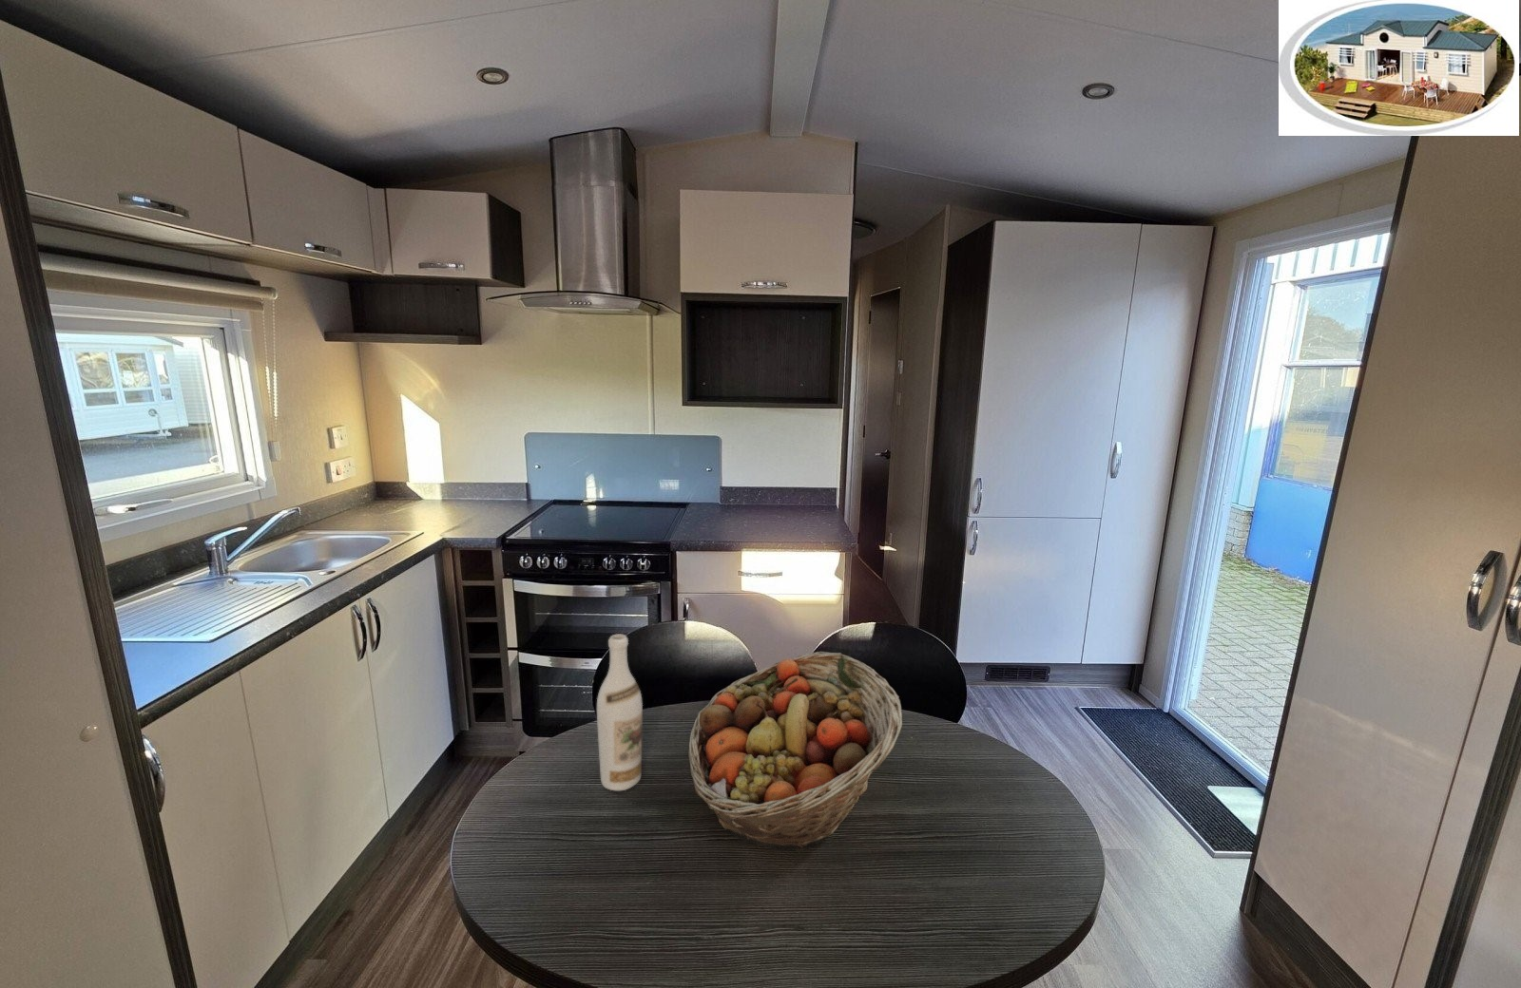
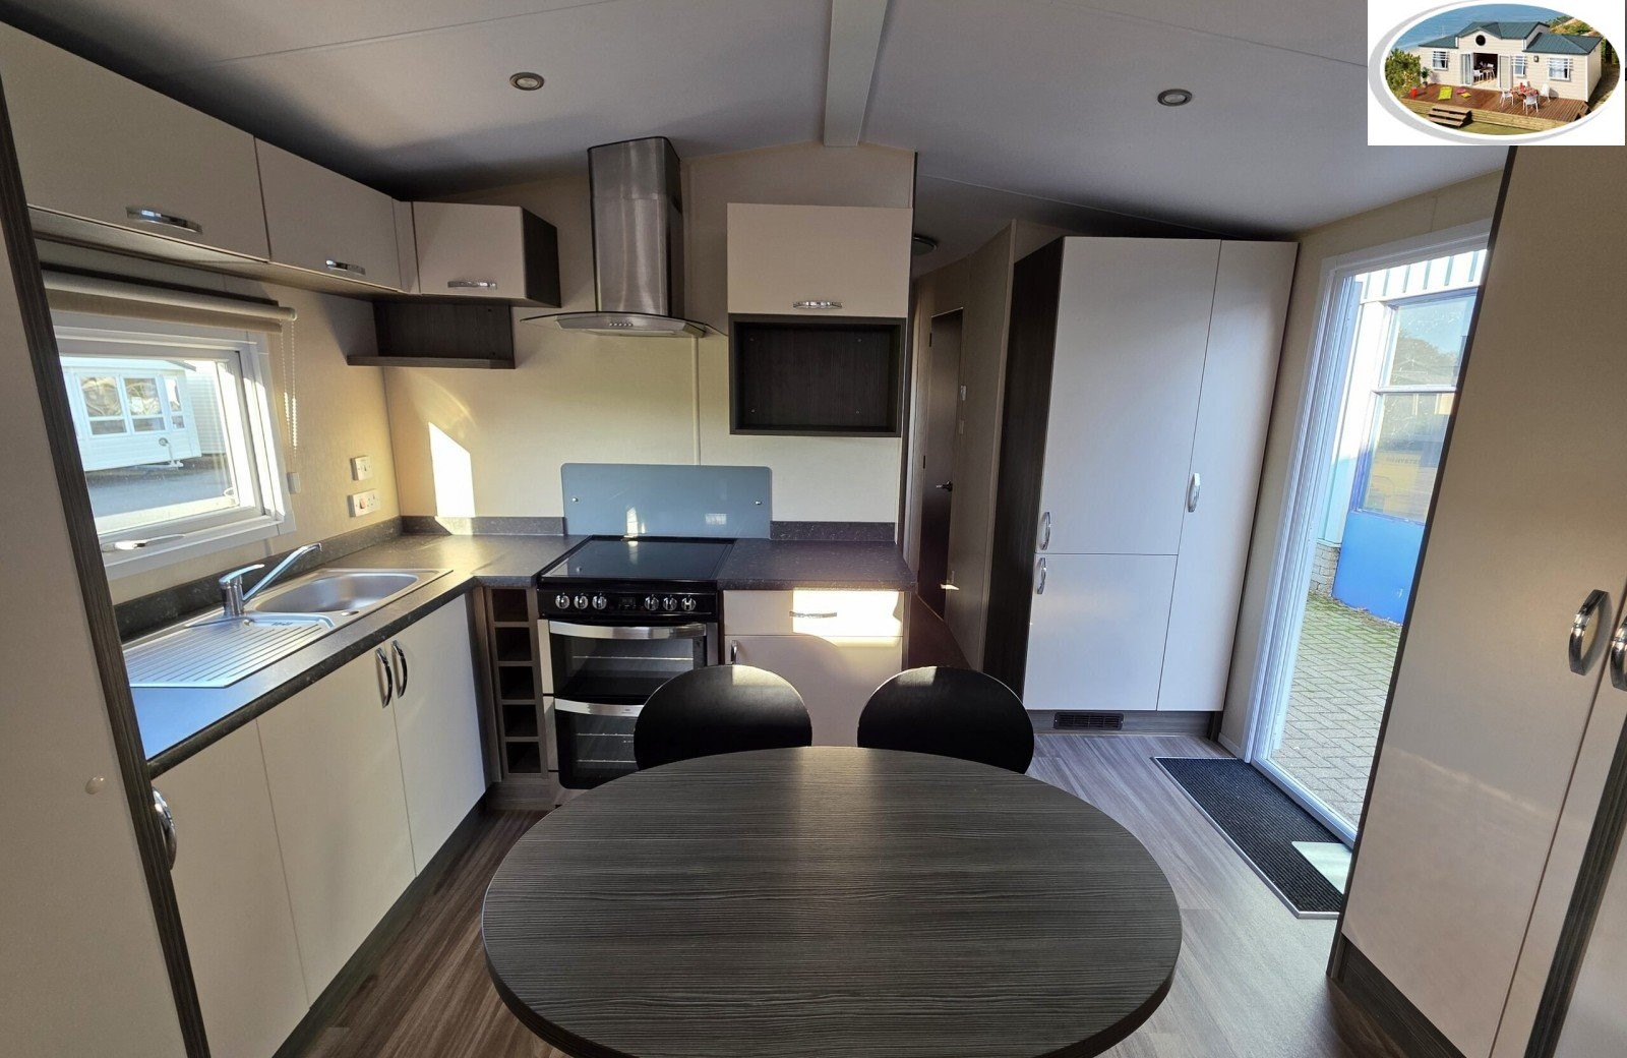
- wine bottle [596,632,644,791]
- fruit basket [687,651,904,854]
